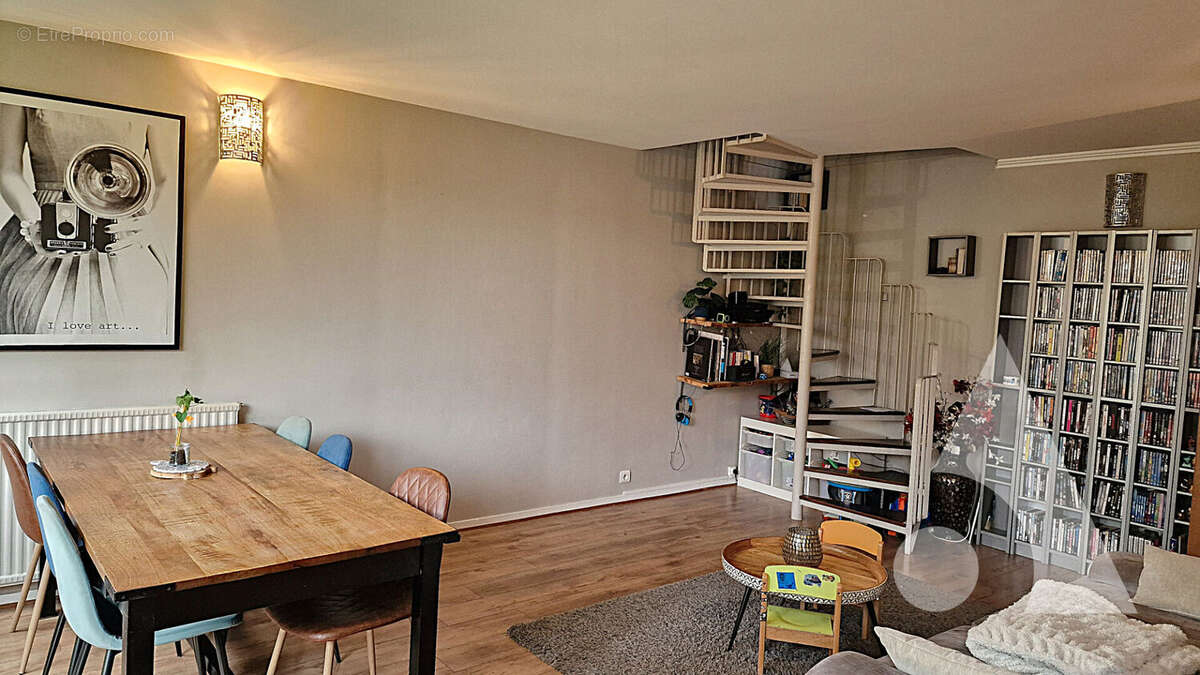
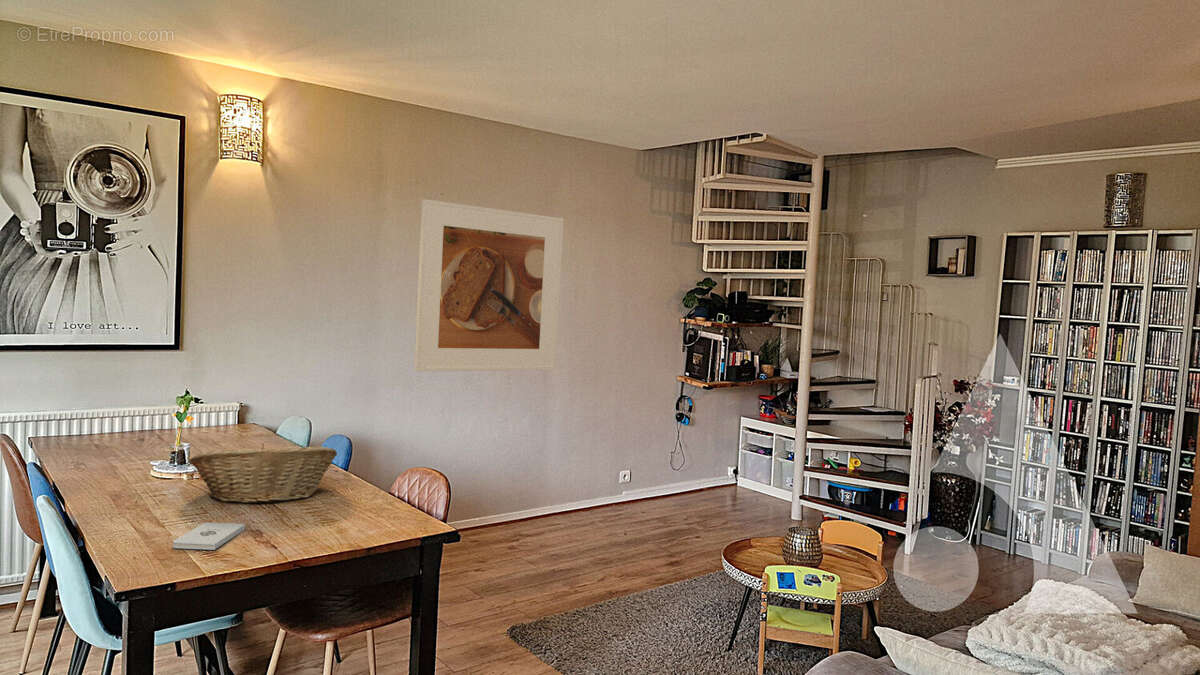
+ fruit basket [188,443,338,504]
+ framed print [413,198,565,372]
+ notepad [172,522,246,551]
